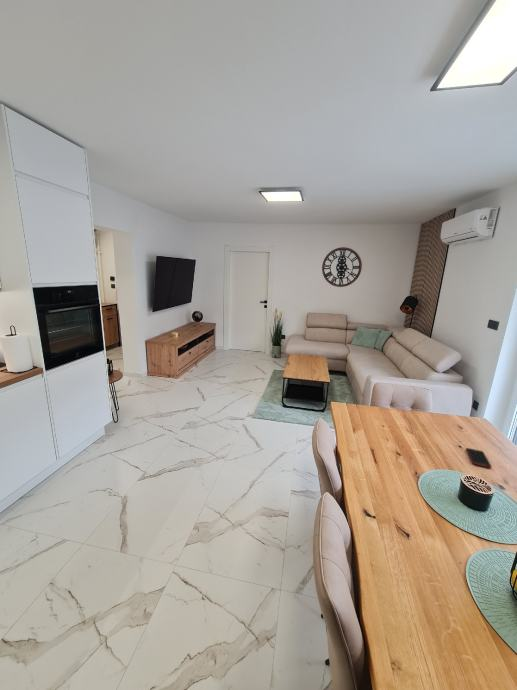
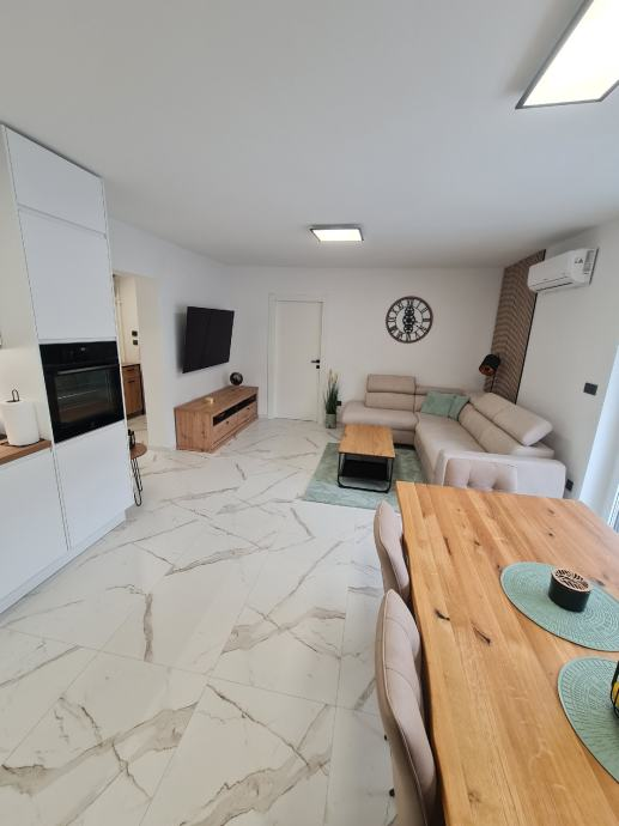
- cell phone [465,447,492,469]
